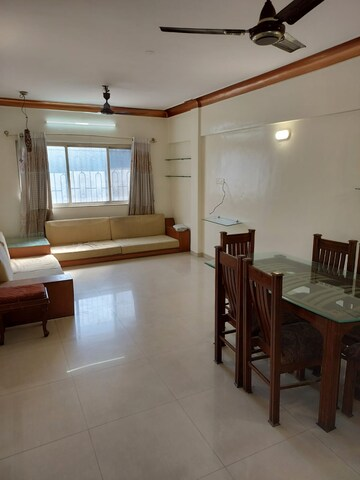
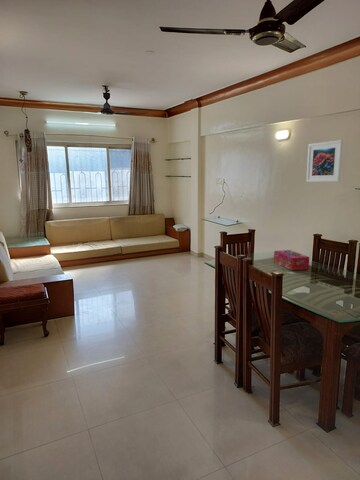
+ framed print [305,139,344,183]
+ tissue box [273,249,310,271]
